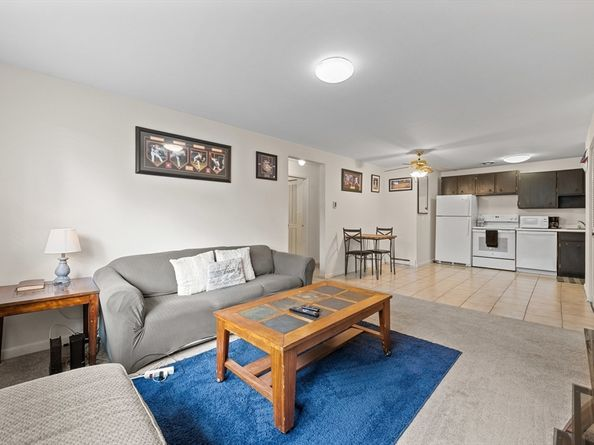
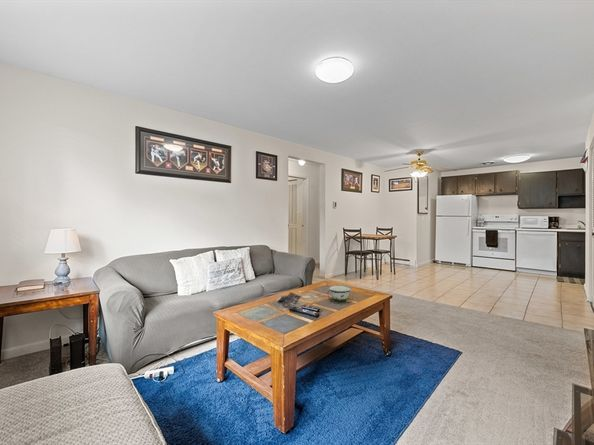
+ bowl [327,285,352,303]
+ paperback book [276,291,302,310]
